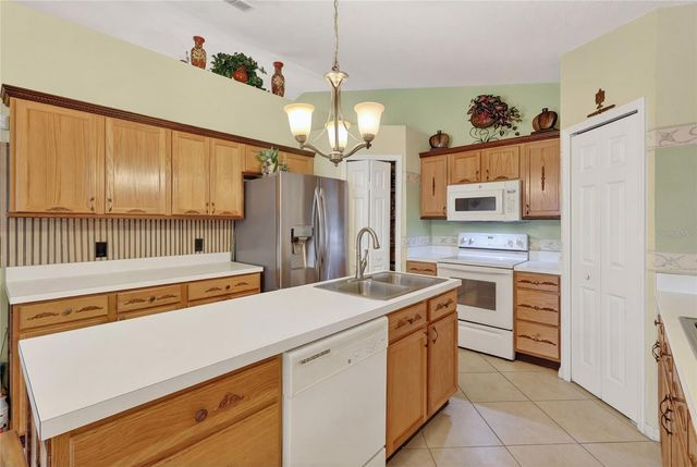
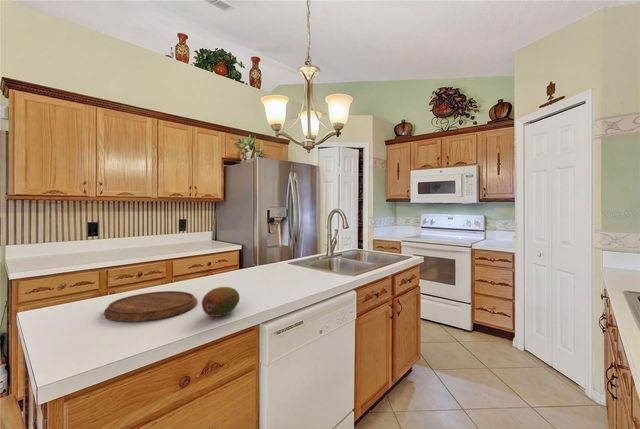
+ fruit [201,286,241,318]
+ cutting board [103,290,198,322]
